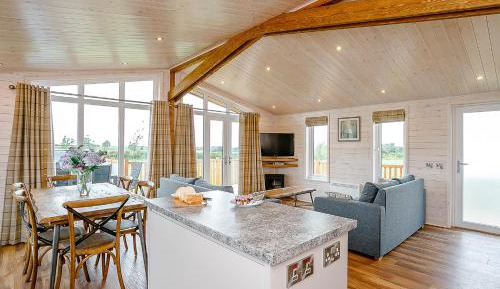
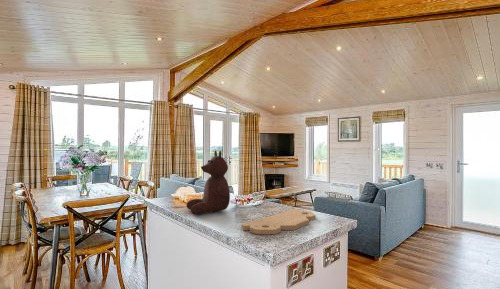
+ teddy bear [186,150,231,216]
+ cutting board [241,208,316,235]
